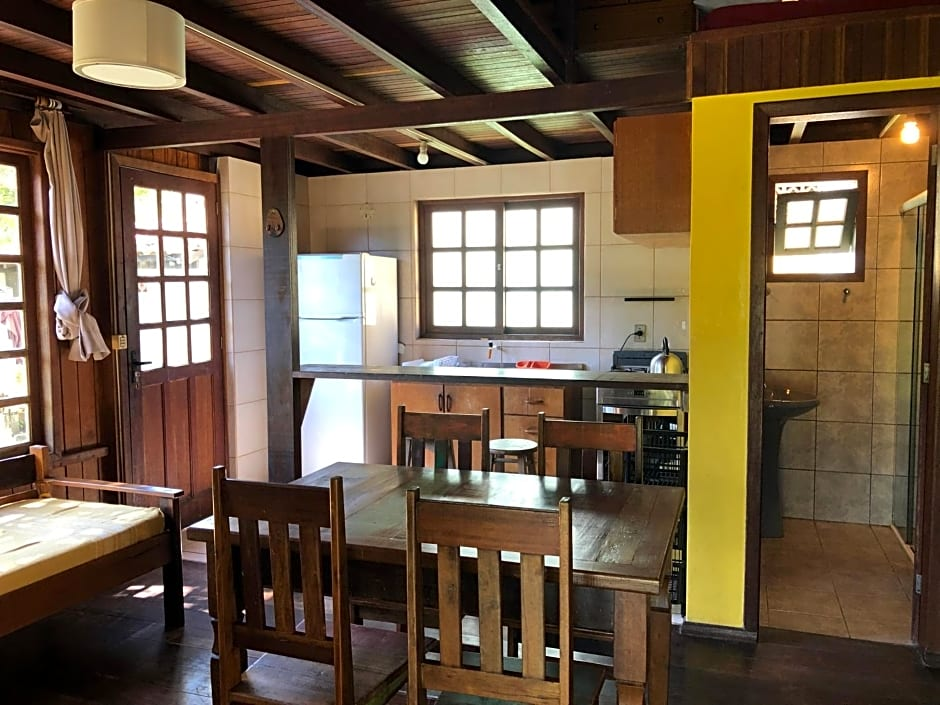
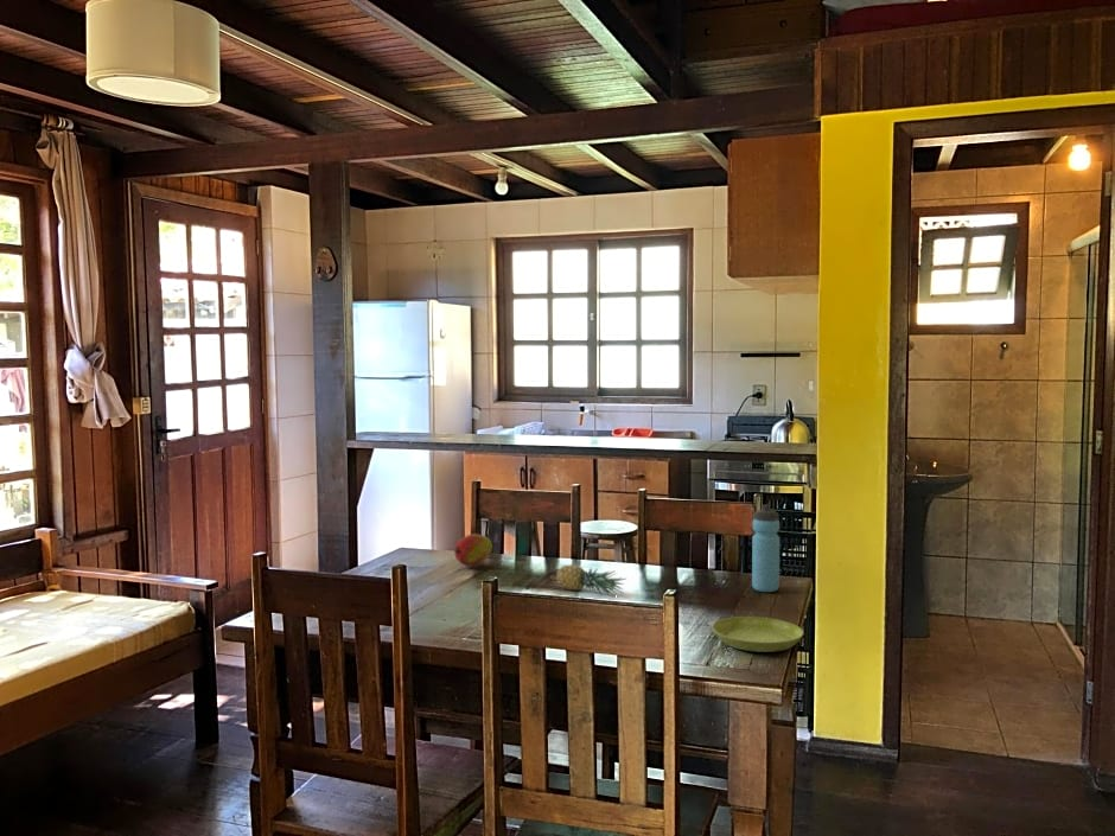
+ fruit [555,563,629,596]
+ water bottle [751,504,780,593]
+ saucer [712,615,804,653]
+ fruit [453,532,493,568]
